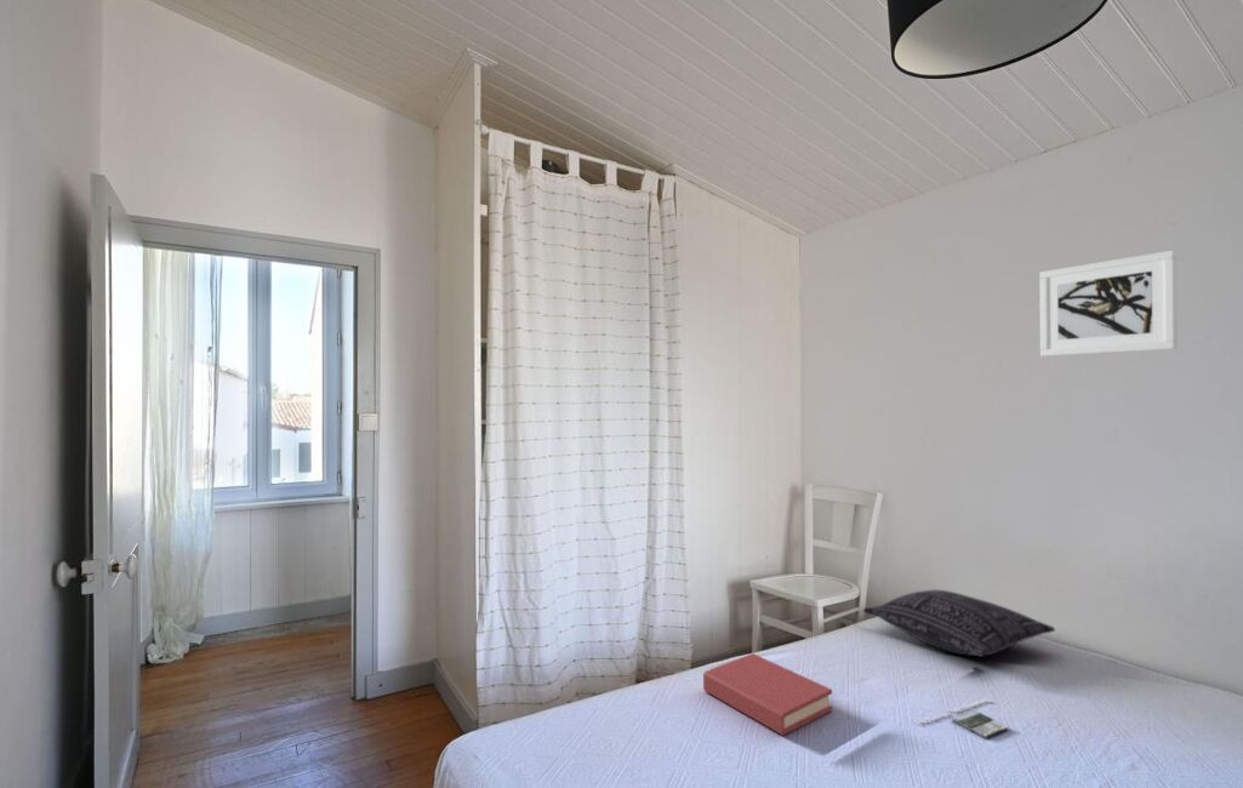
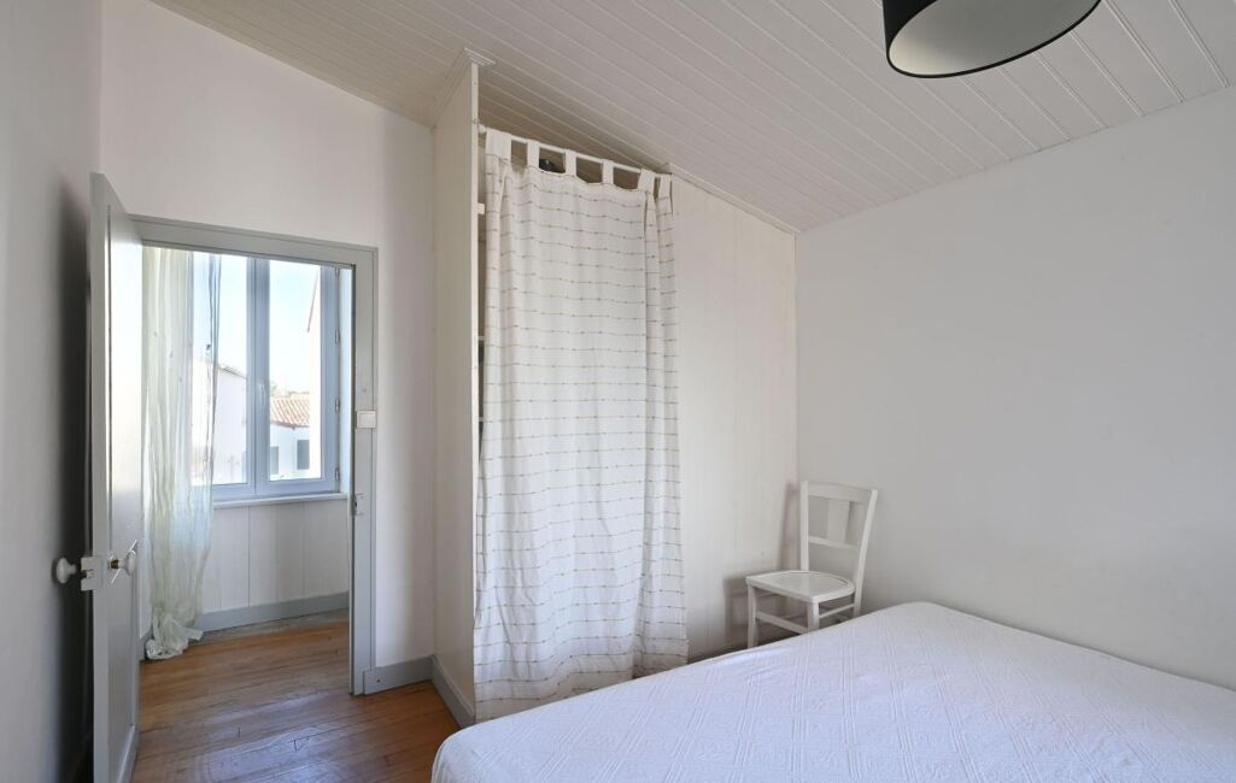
- magazine [914,697,1010,740]
- pillow [862,589,1056,658]
- hardback book [702,652,833,737]
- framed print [1038,249,1179,358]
